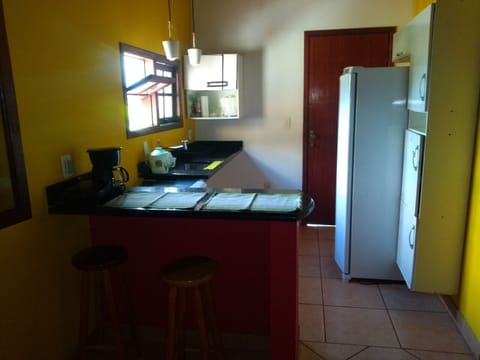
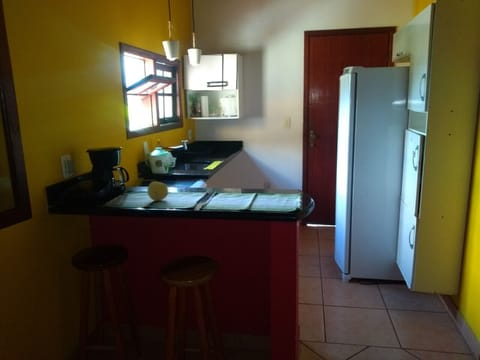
+ fruit [146,181,169,202]
